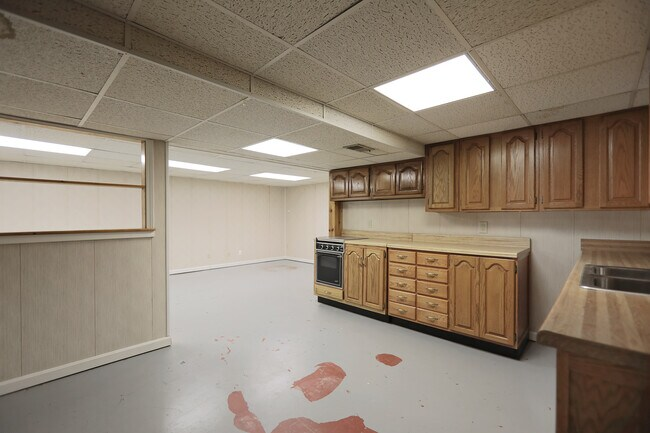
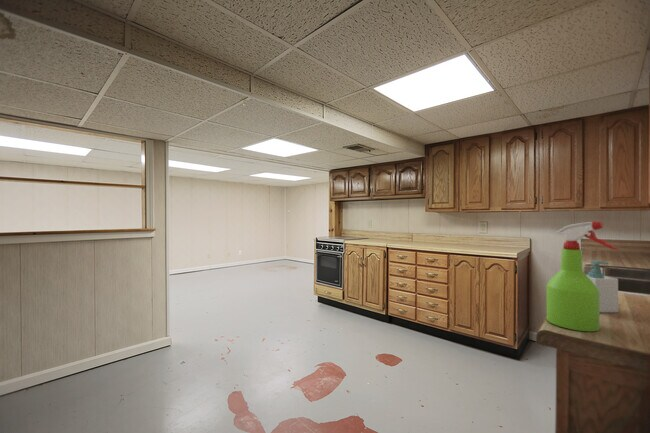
+ spray bottle [546,221,620,332]
+ soap bottle [585,259,619,314]
